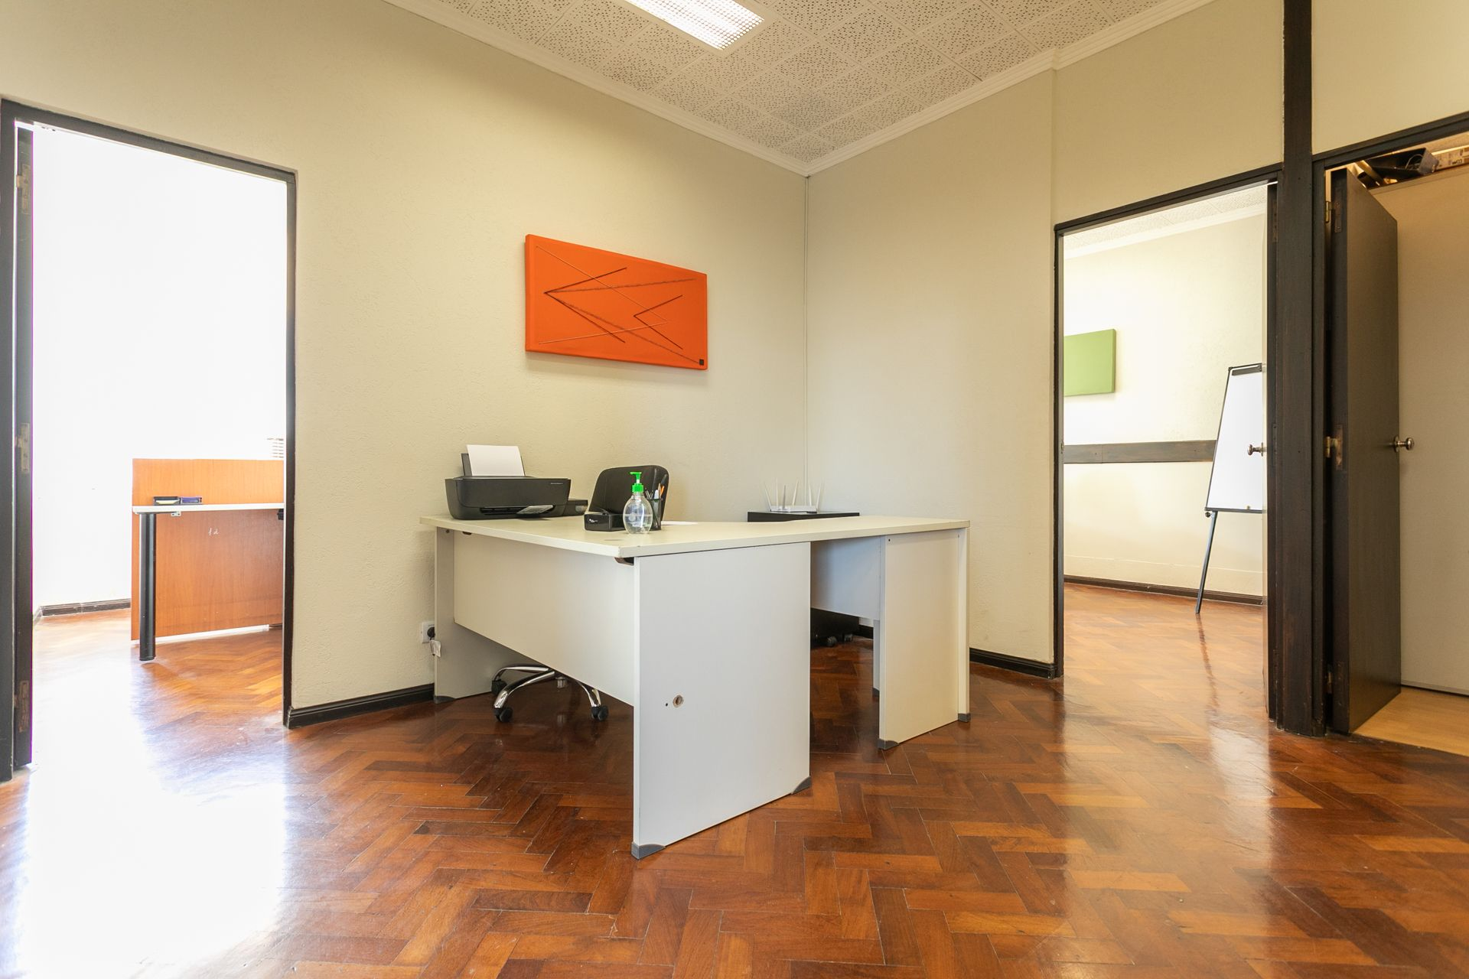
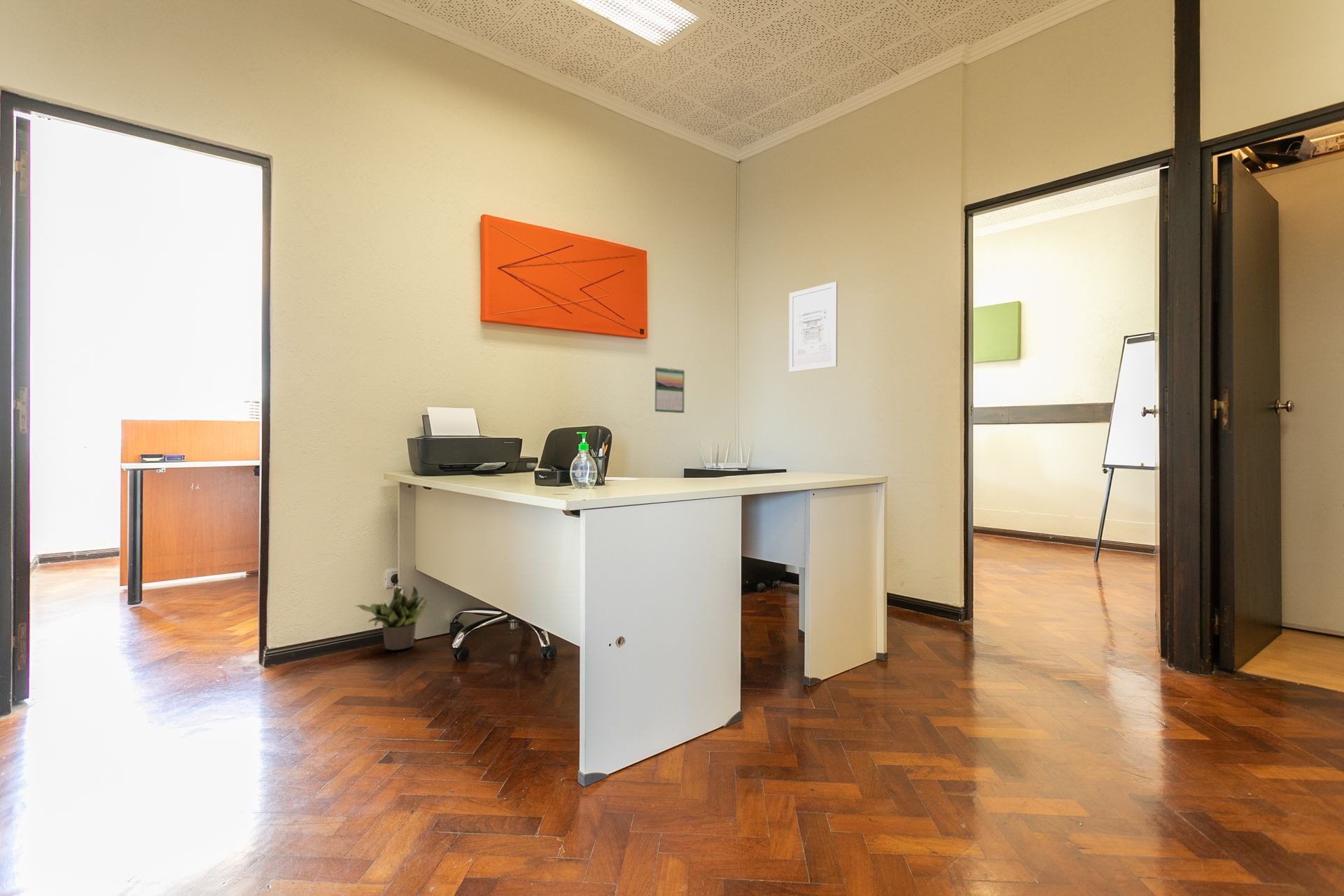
+ calendar [654,365,685,414]
+ potted plant [354,584,428,651]
+ wall art [788,281,838,373]
